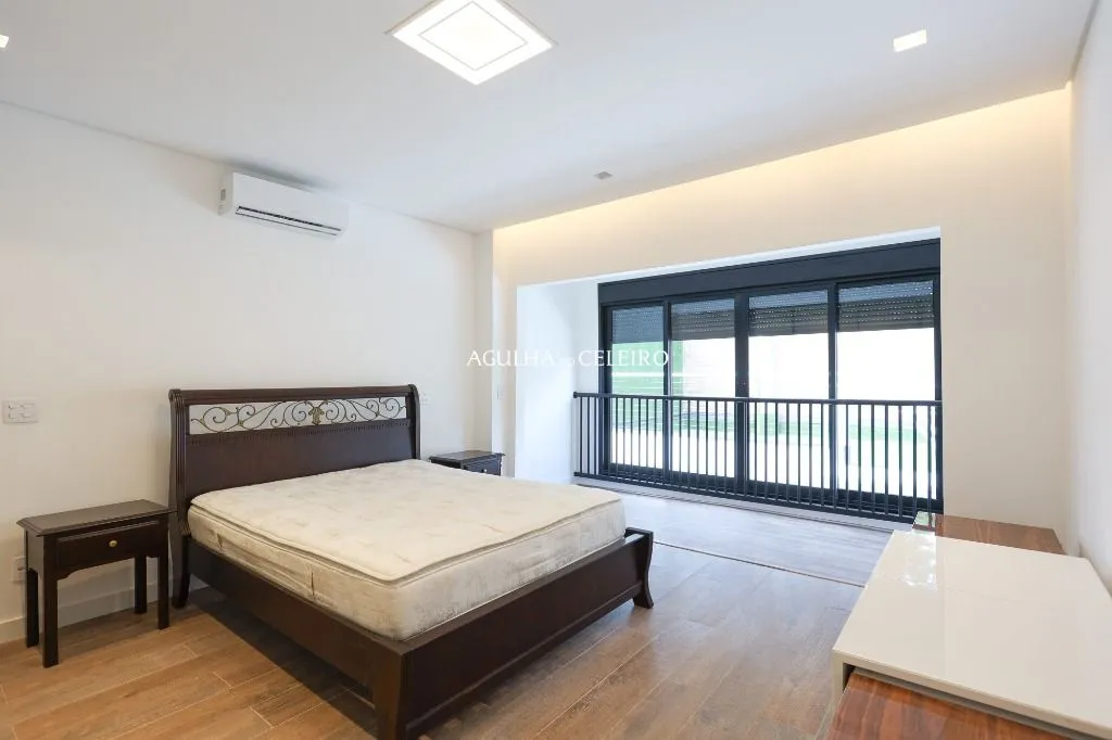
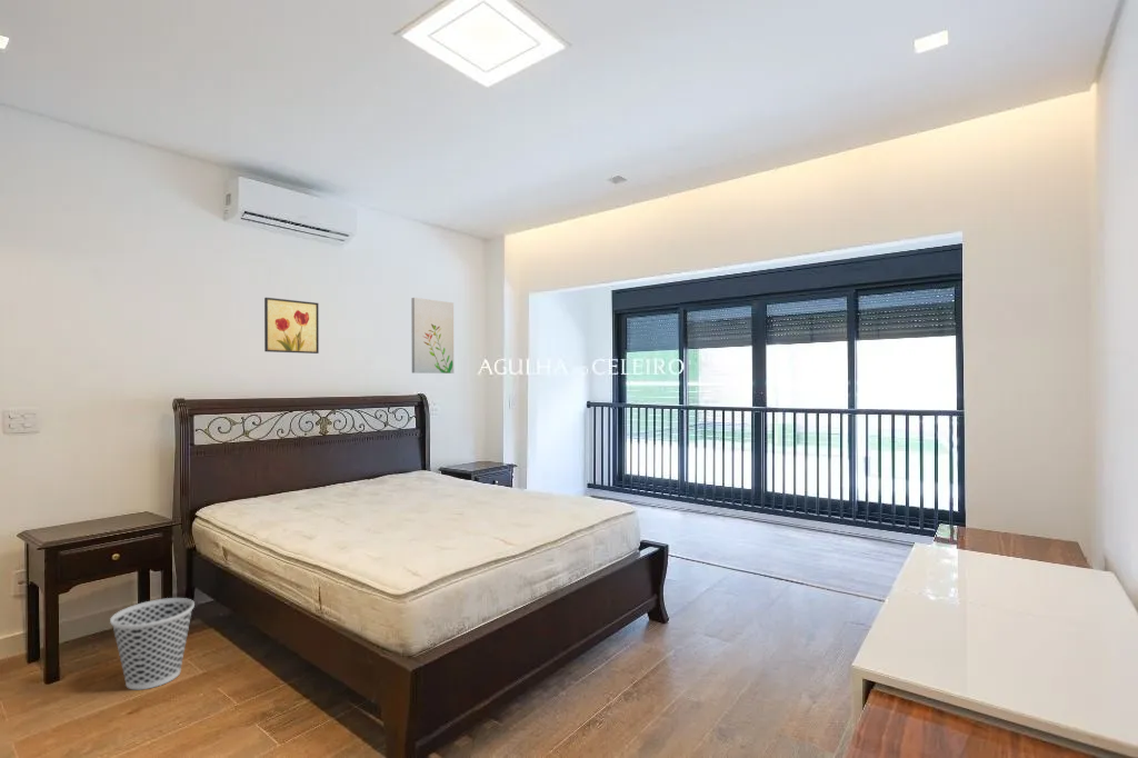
+ wall art [263,297,320,355]
+ wall art [410,297,455,375]
+ wastebasket [109,597,196,690]
